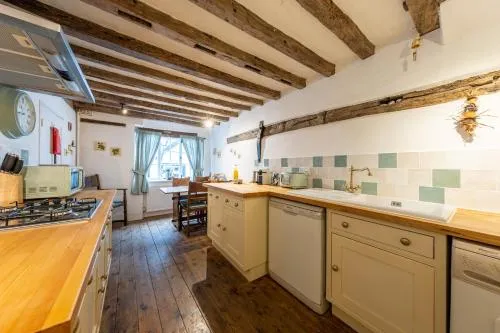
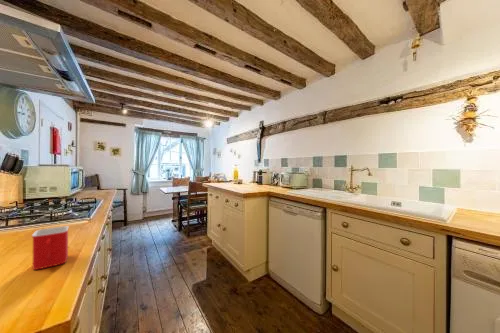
+ mug [31,225,70,271]
